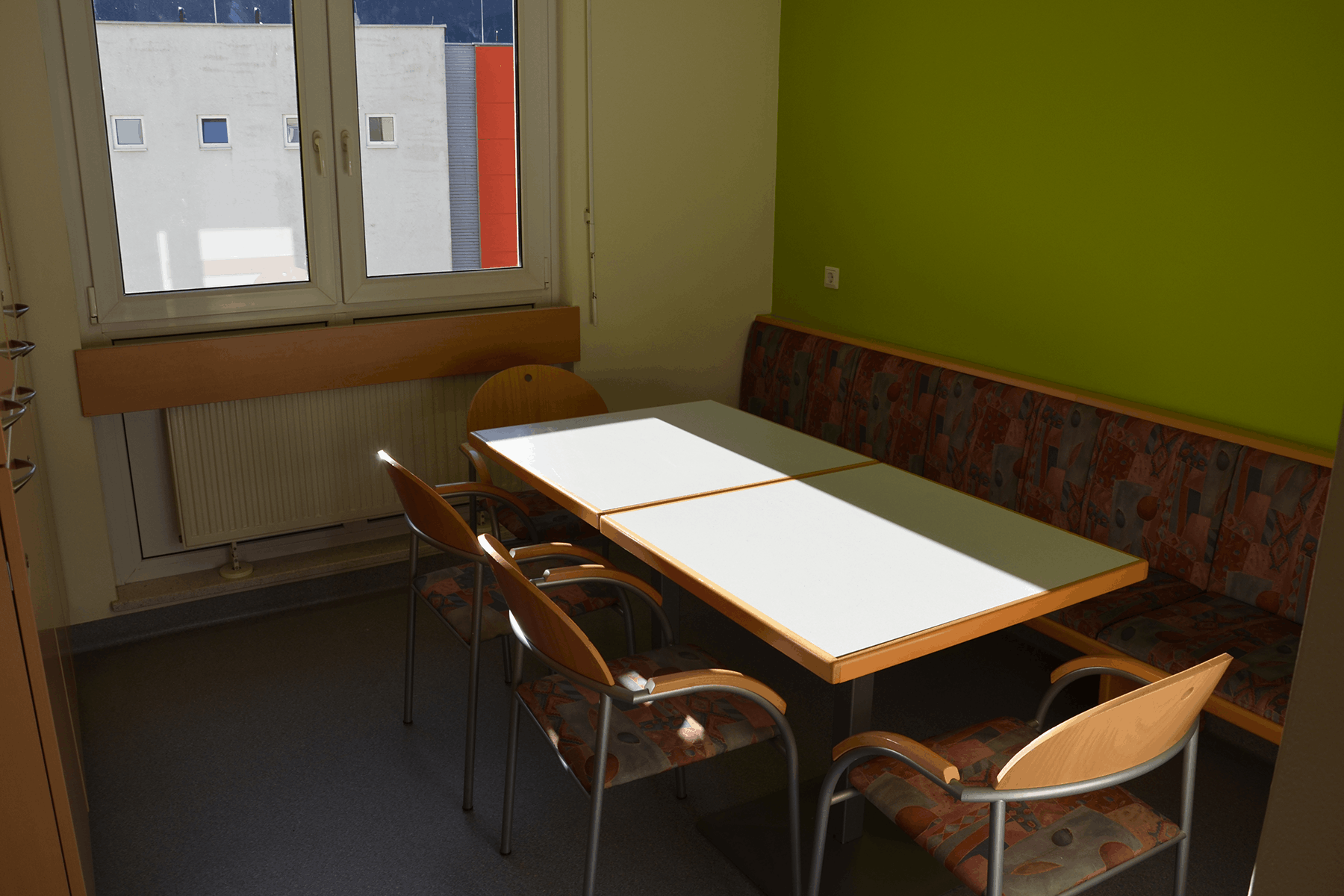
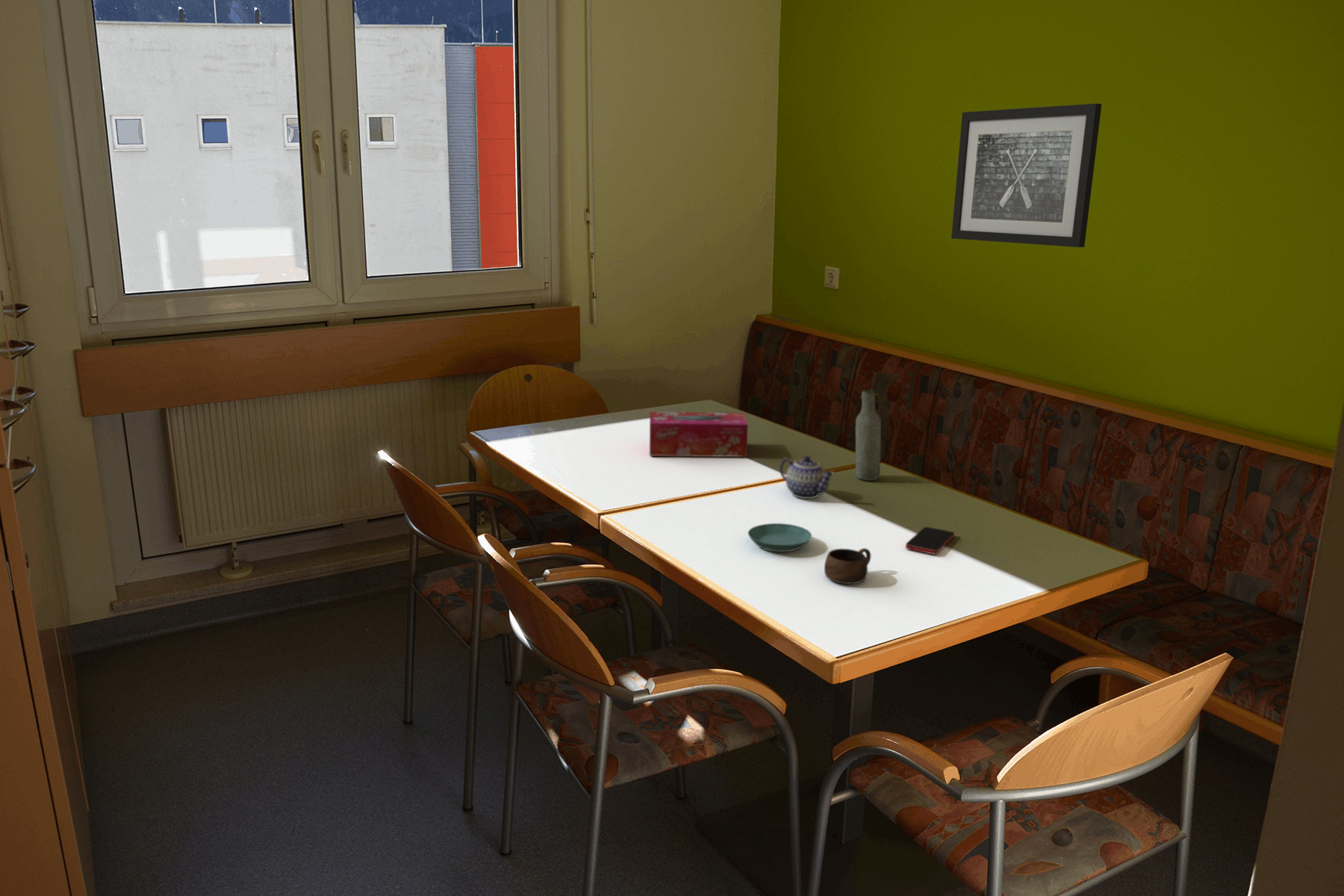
+ smartphone [905,526,955,555]
+ cup [824,547,871,585]
+ tissue box [649,411,749,458]
+ saucer [747,523,812,553]
+ teapot [779,455,835,500]
+ wall art [951,103,1102,248]
+ bottle [855,389,882,482]
